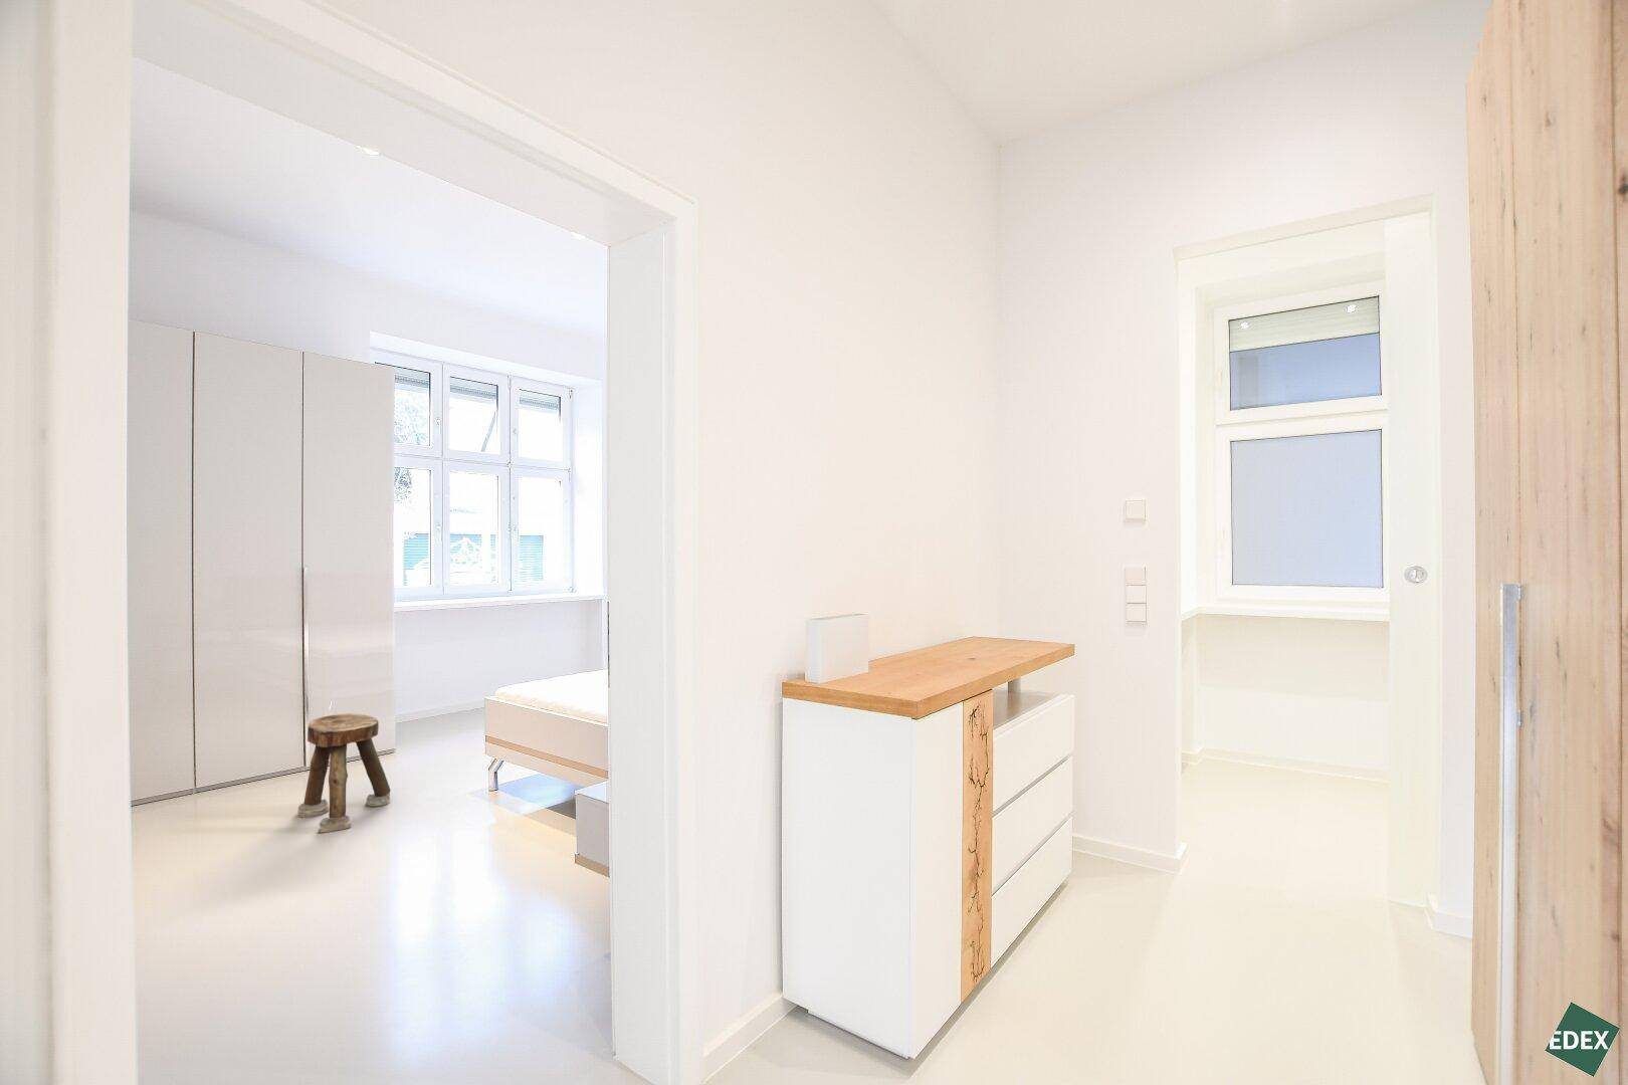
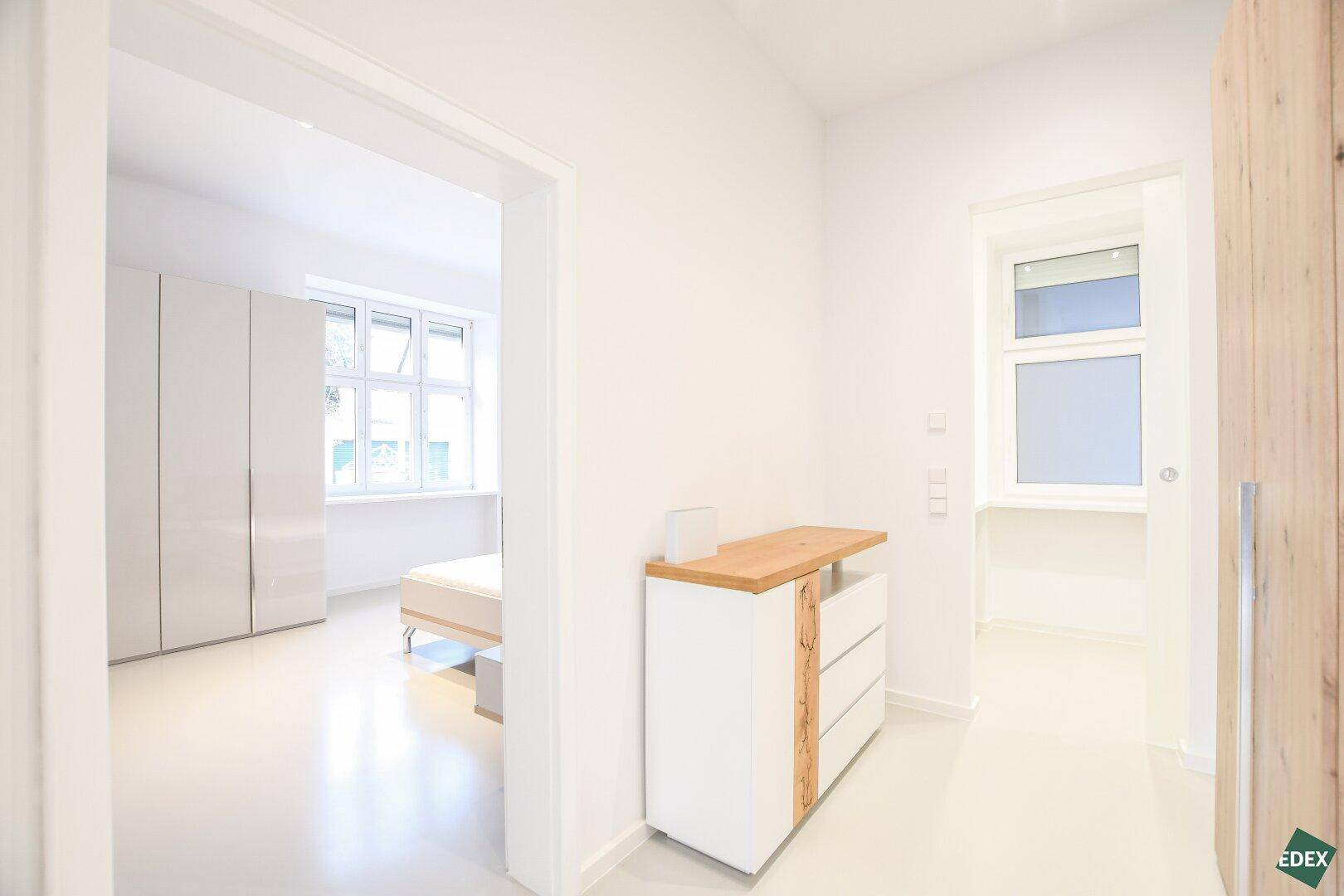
- stool [297,712,392,834]
